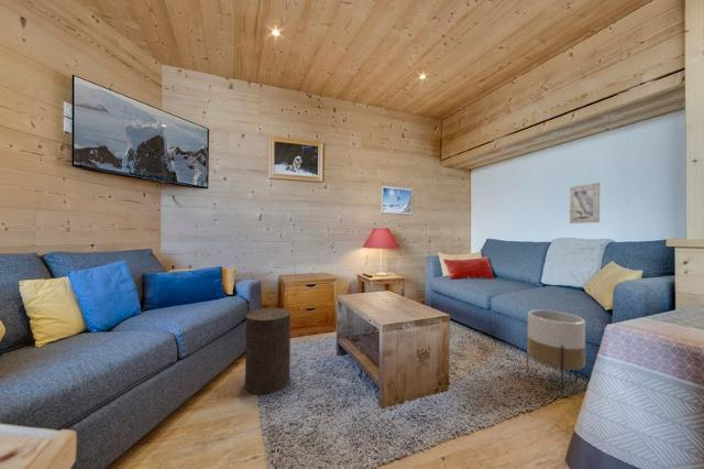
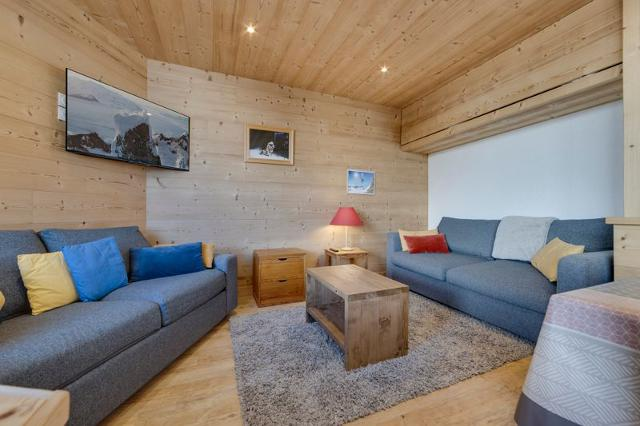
- stool [244,307,292,395]
- planter [526,309,586,396]
- wall art [569,182,601,225]
